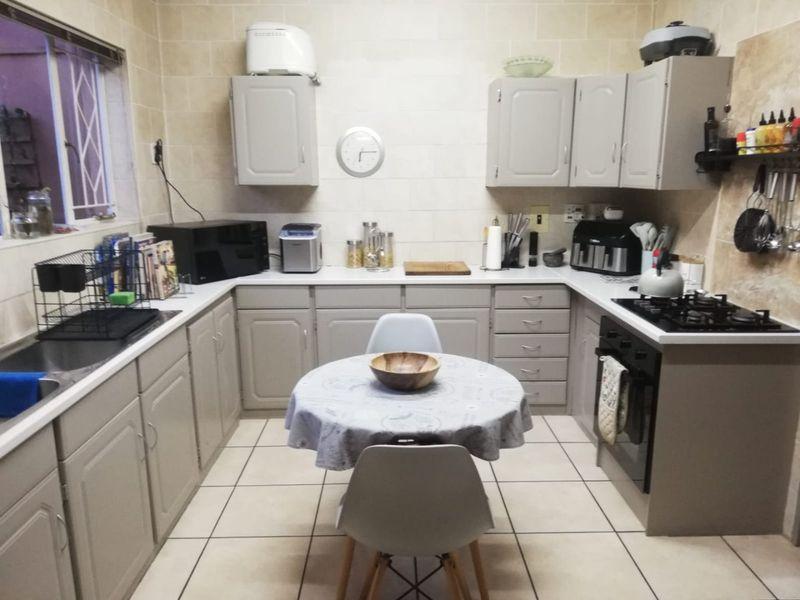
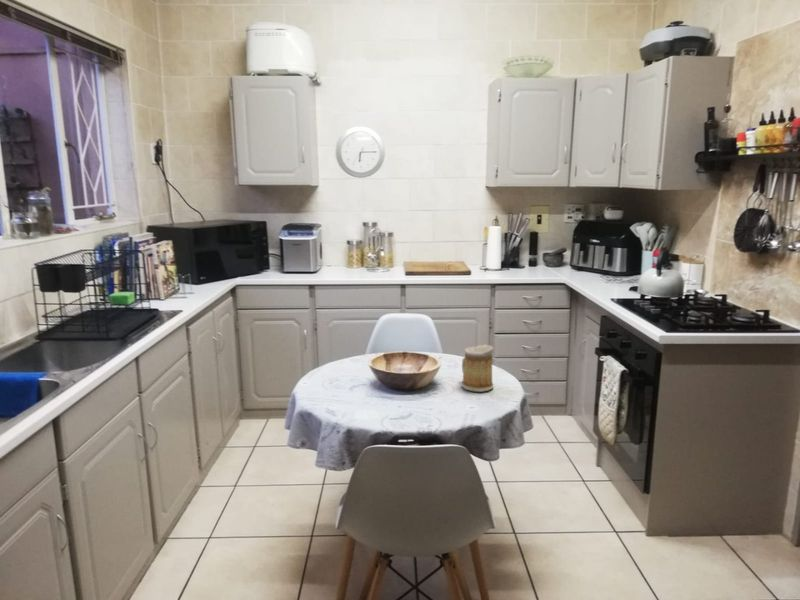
+ mug [460,343,494,393]
